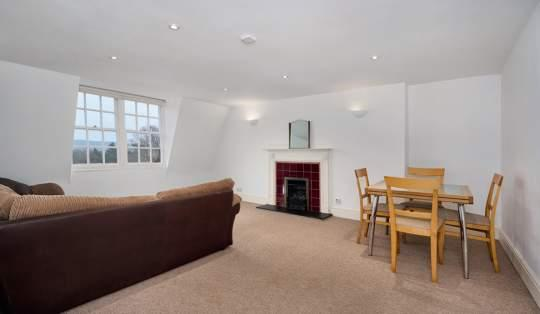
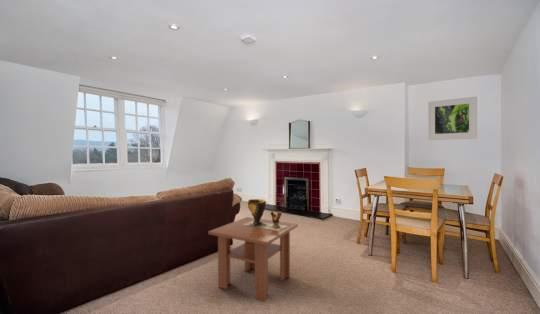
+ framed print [427,96,478,141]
+ clay pot [244,198,287,231]
+ coffee table [207,216,299,303]
